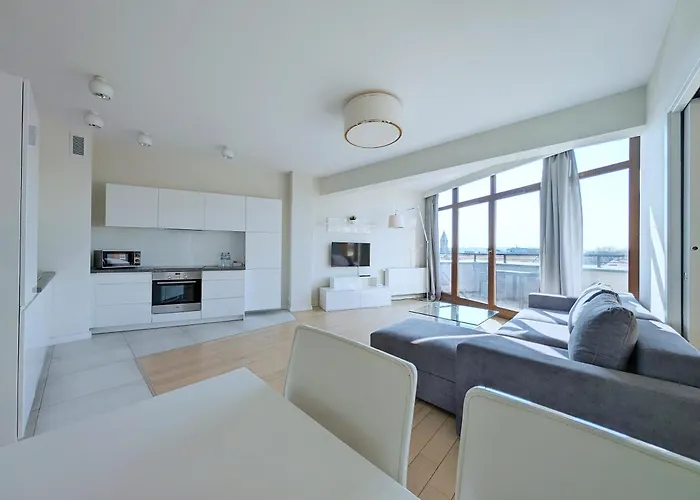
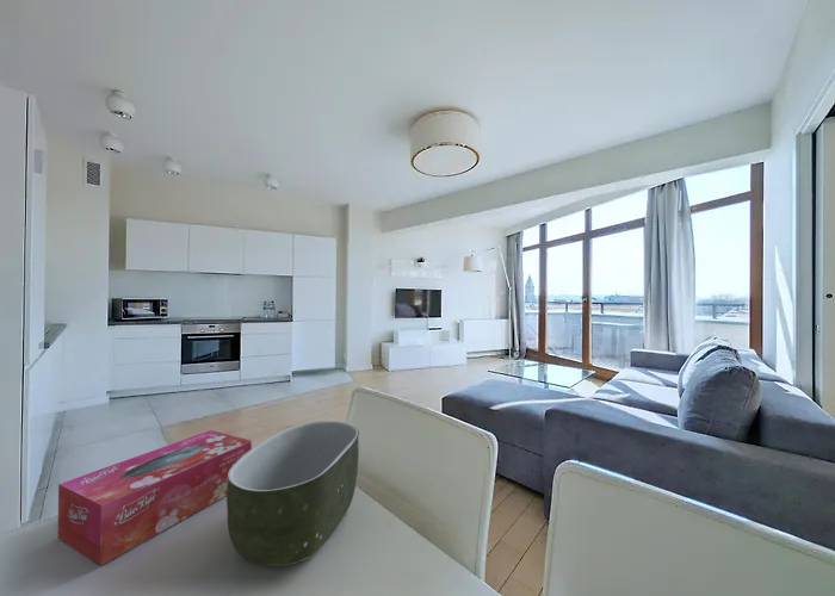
+ tissue box [57,429,253,566]
+ bowl [225,420,360,567]
